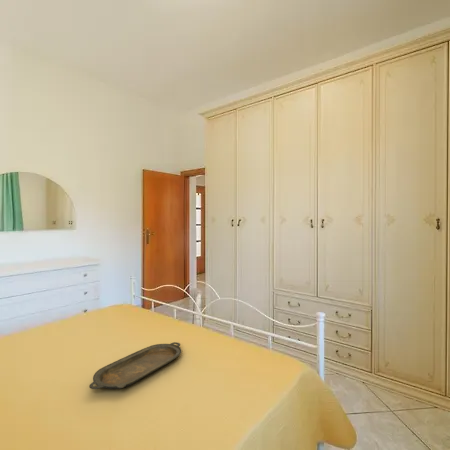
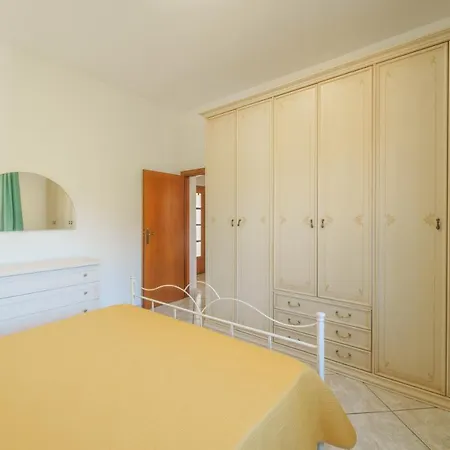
- serving tray [88,341,182,390]
